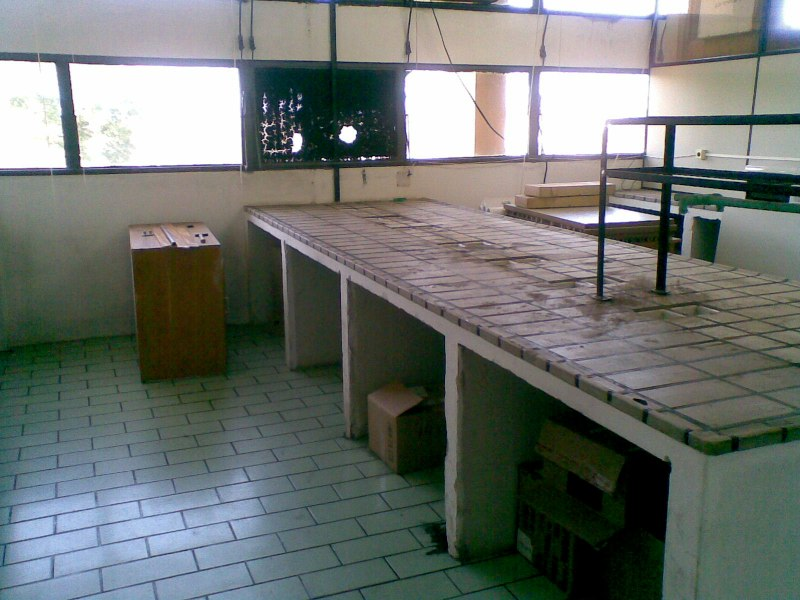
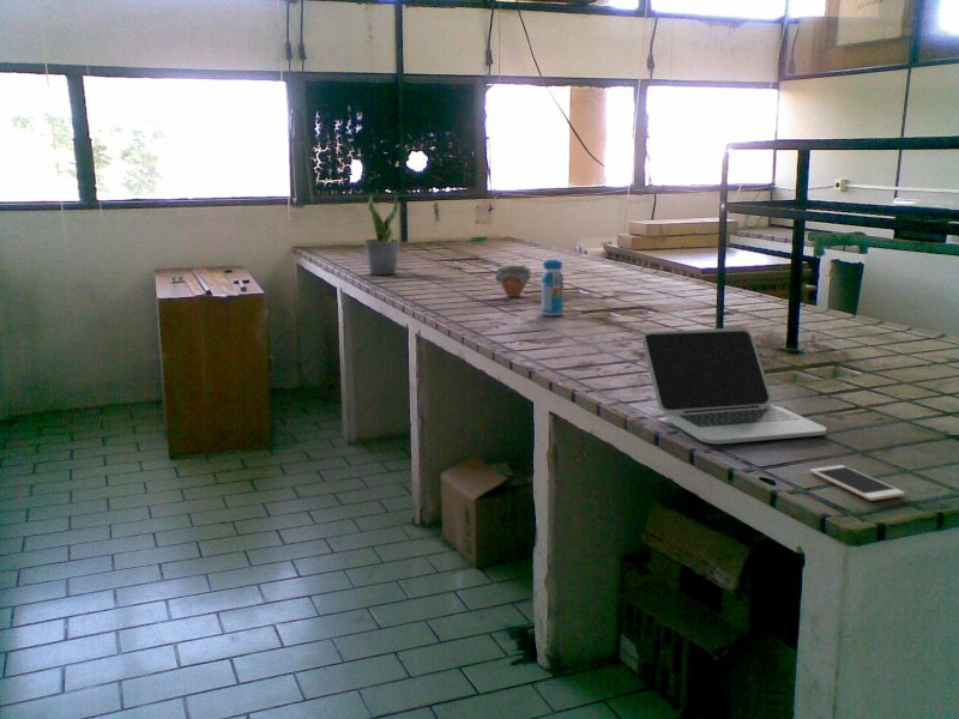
+ jar [494,261,533,298]
+ laptop [641,326,827,445]
+ cell phone [809,464,906,502]
+ beverage bottle [539,259,565,316]
+ potted plant [363,191,402,276]
